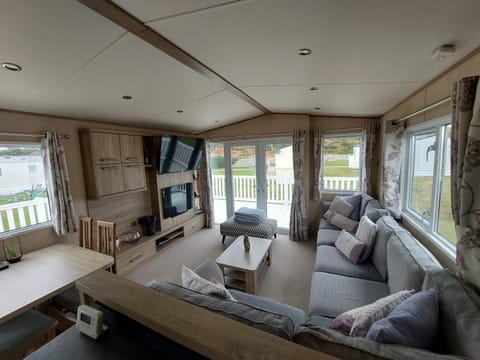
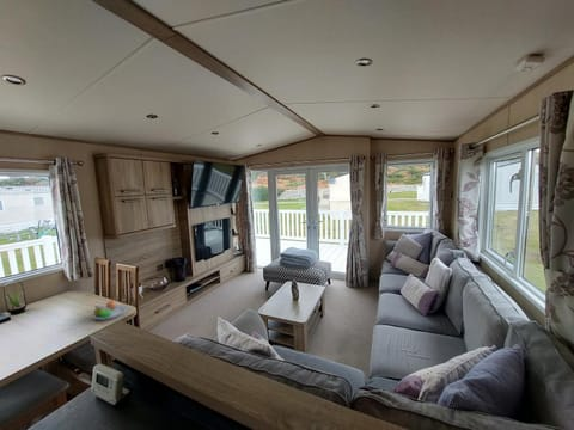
+ fruit bowl [91,299,128,321]
